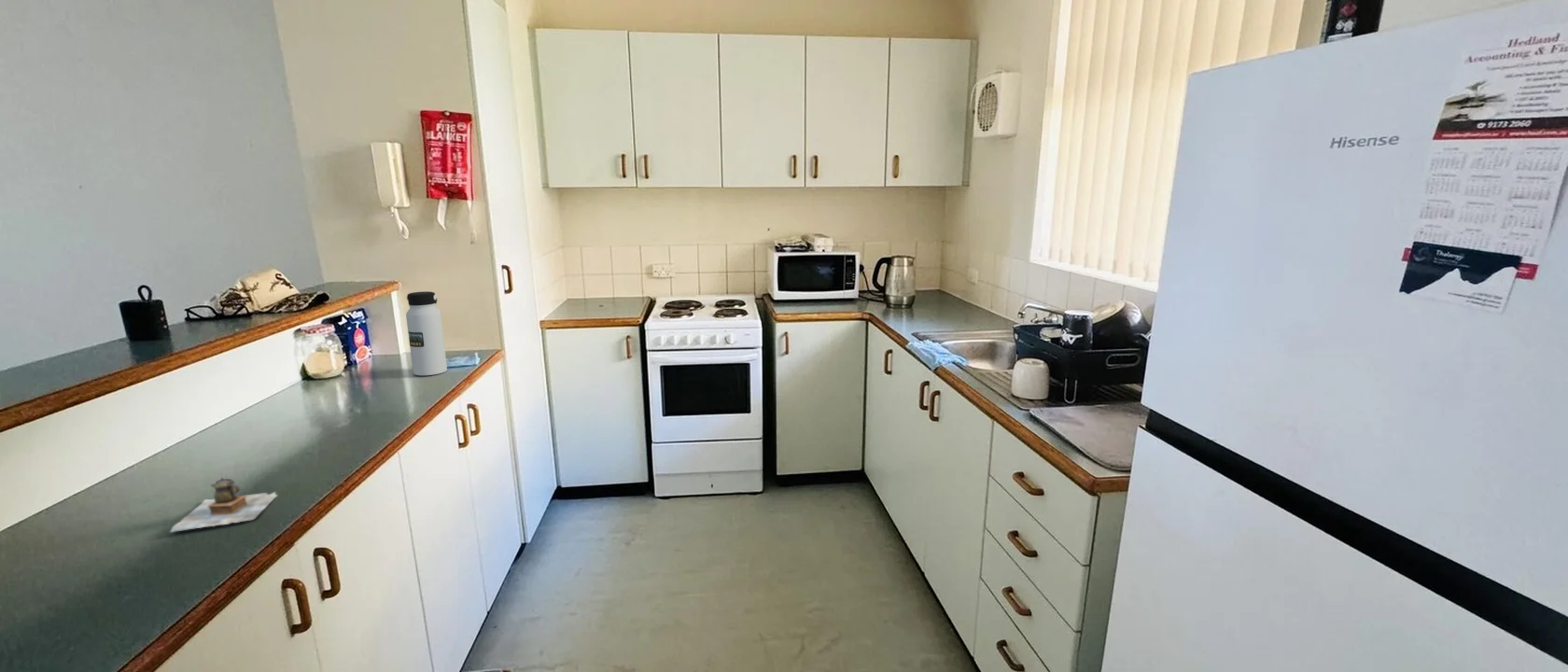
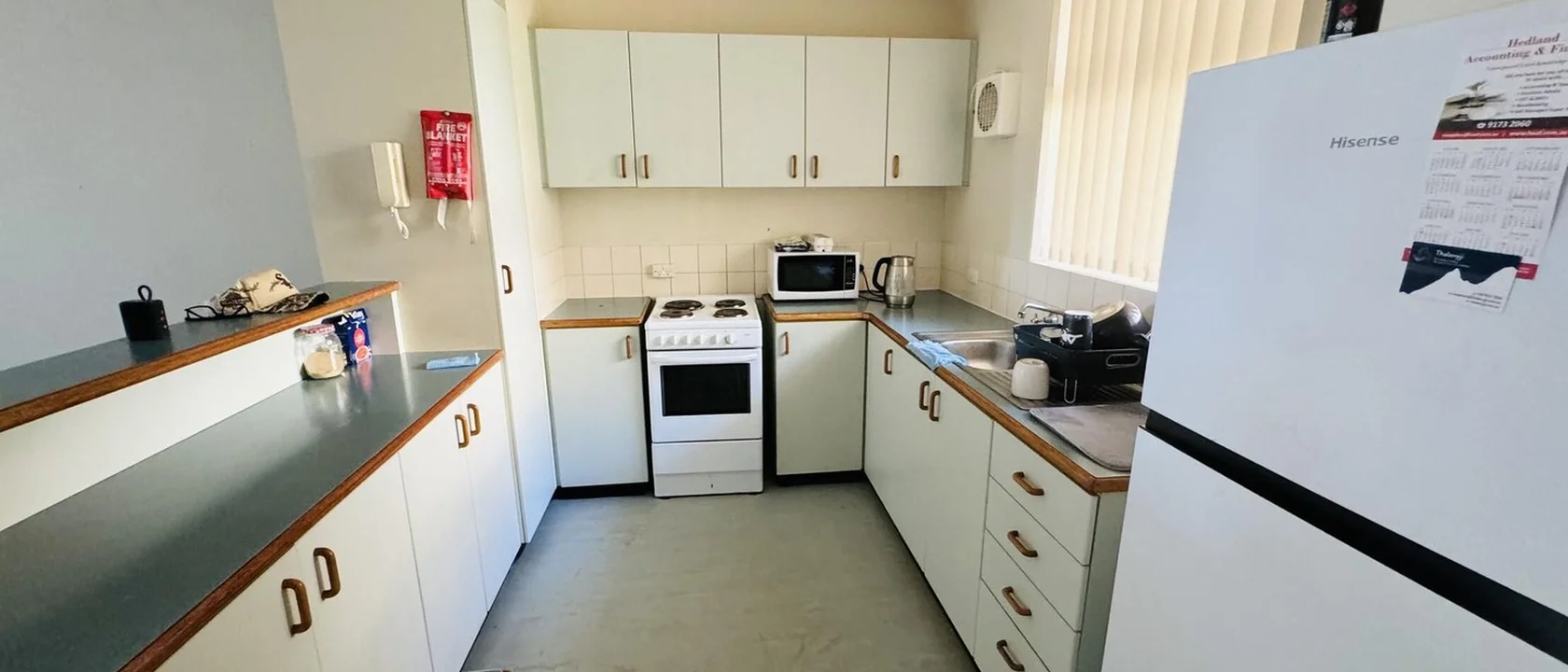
- water bottle [405,290,448,376]
- teapot [169,477,279,533]
